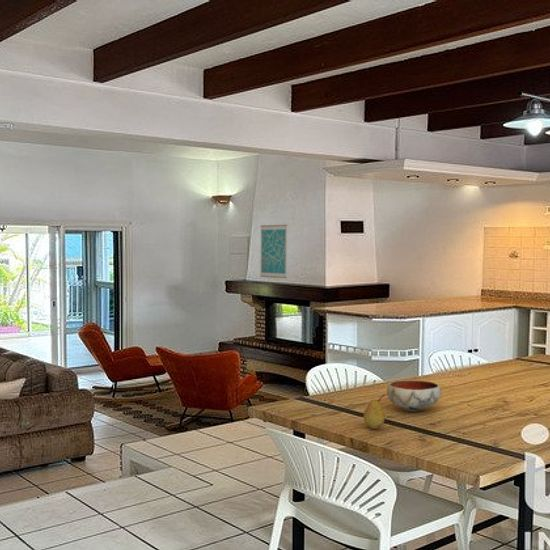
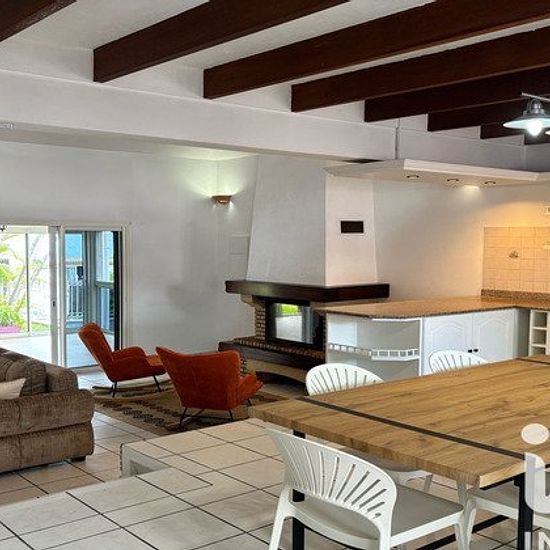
- bowl [386,379,442,412]
- fruit [363,394,386,430]
- wall art [259,224,288,279]
